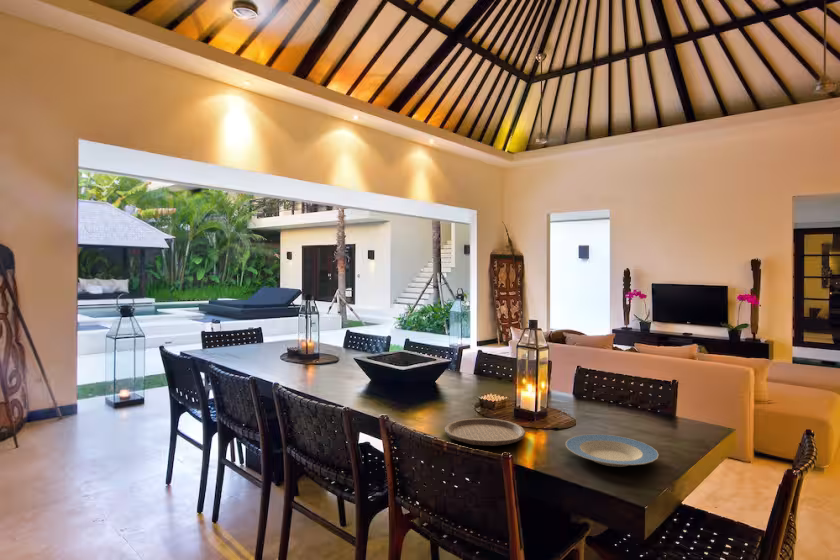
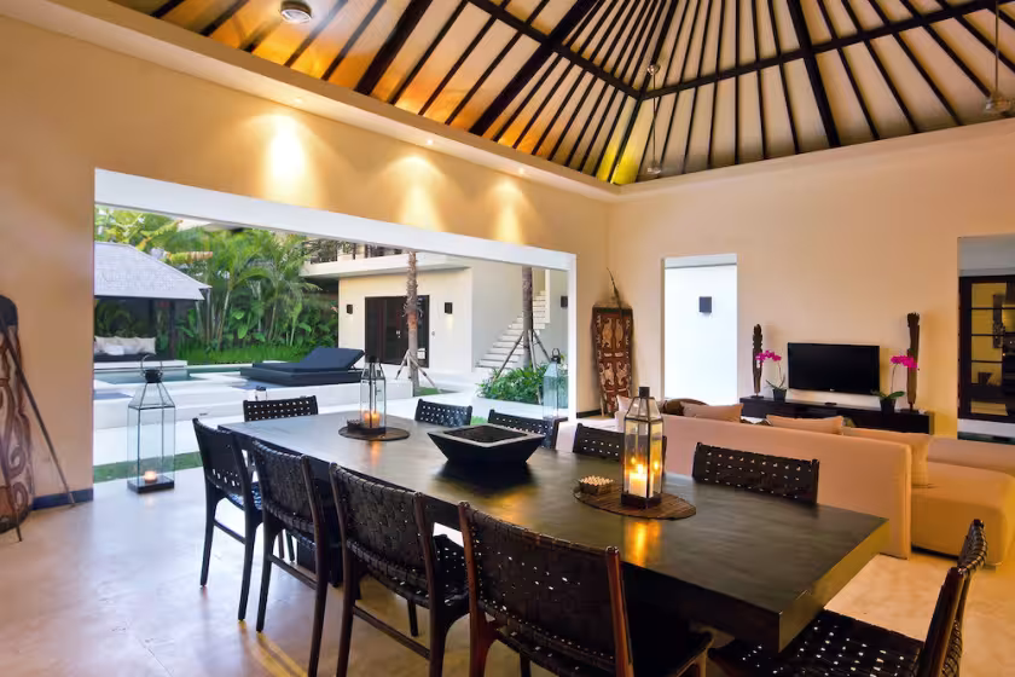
- plate [444,417,526,447]
- plate [565,433,660,468]
